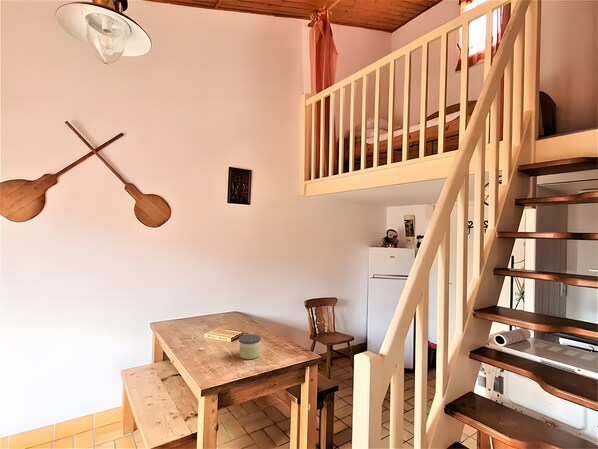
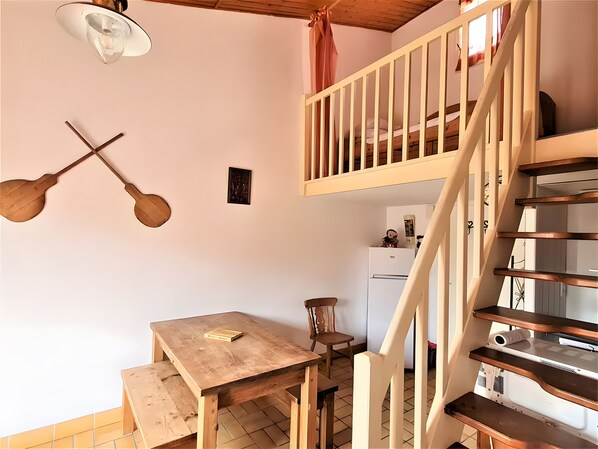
- candle [238,333,262,360]
